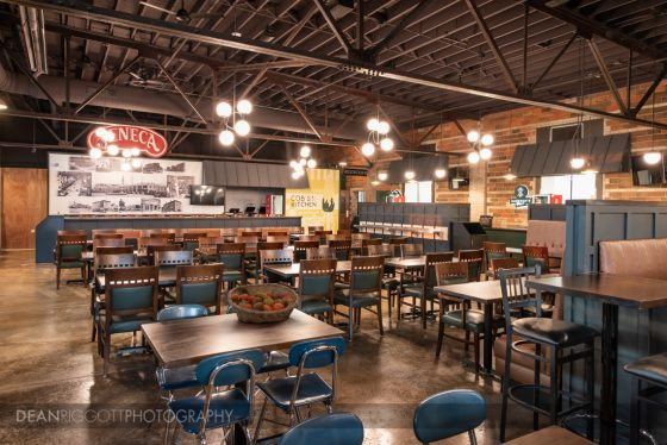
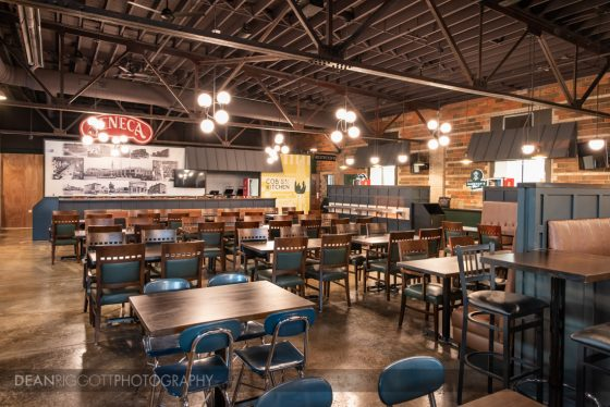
- fruit basket [226,283,301,325]
